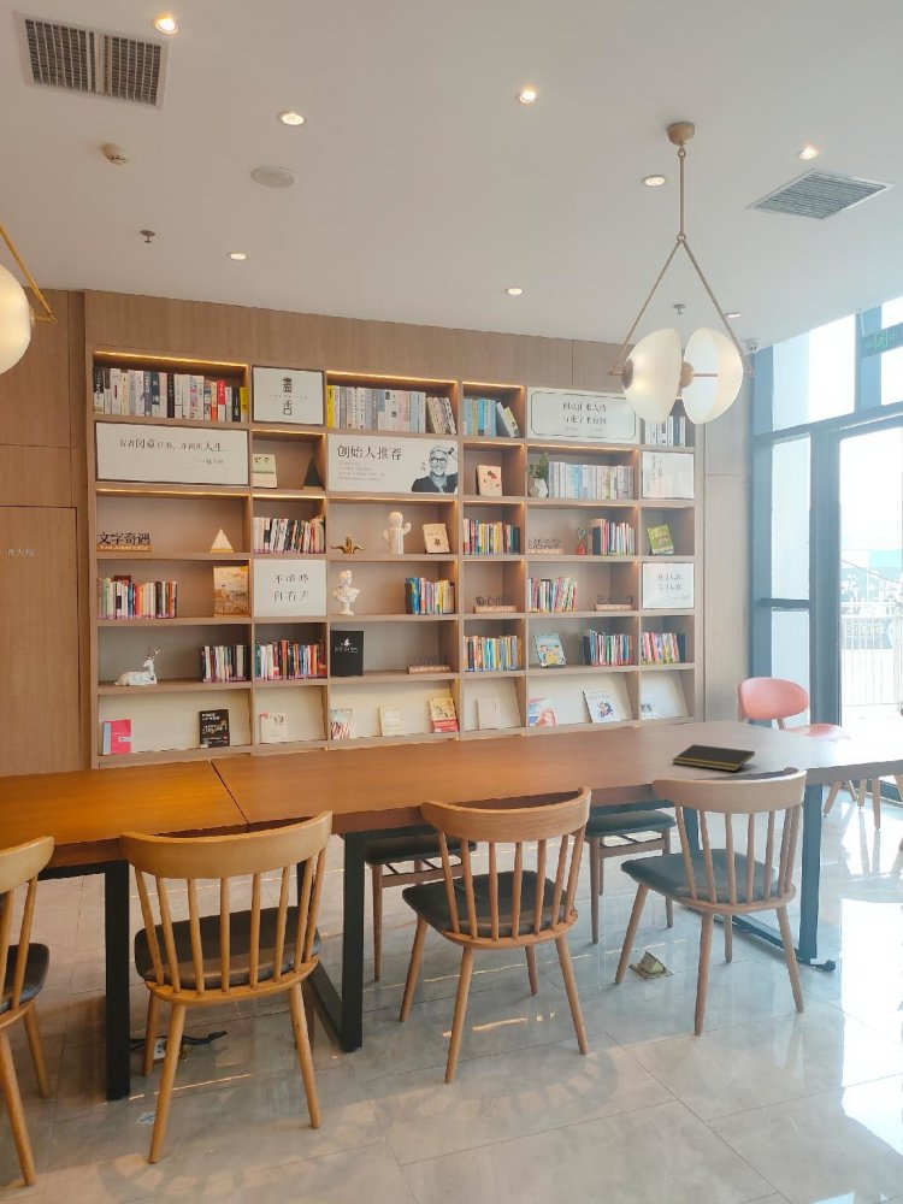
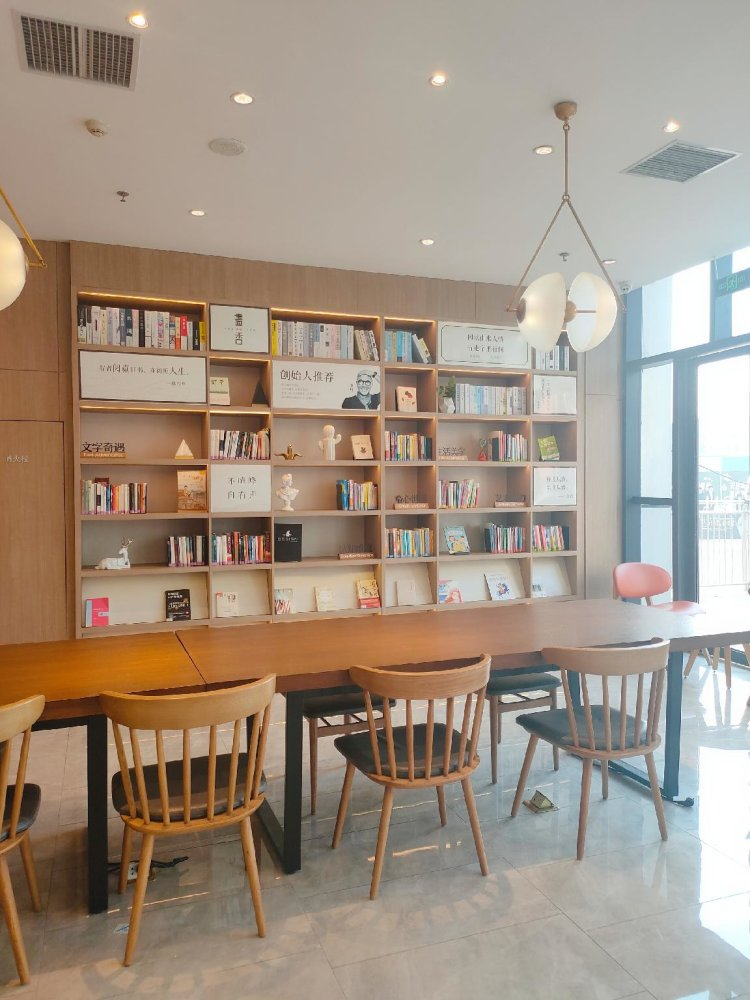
- notepad [672,743,756,773]
